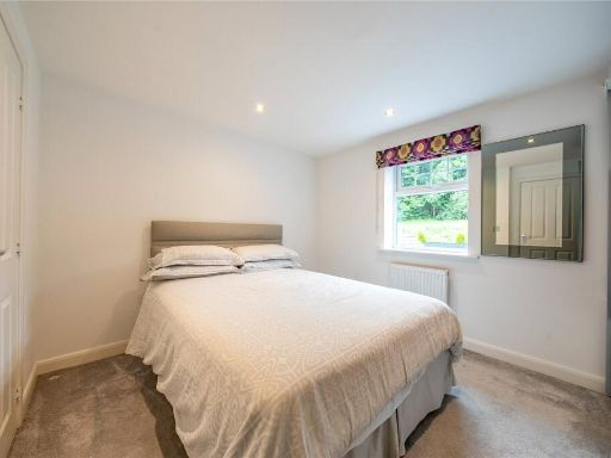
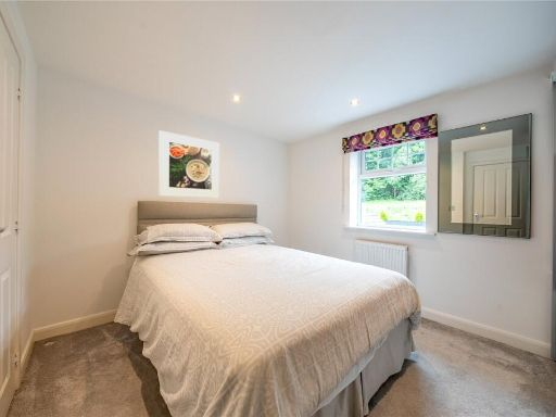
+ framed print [157,129,220,199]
